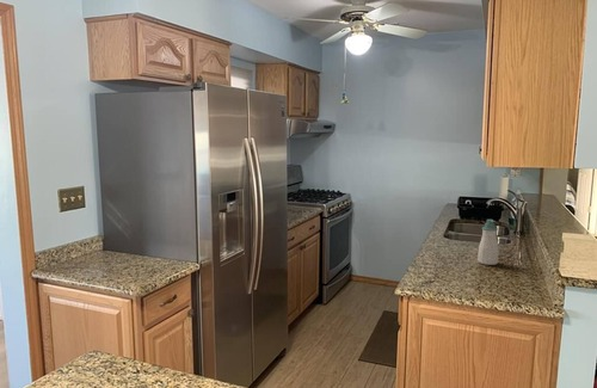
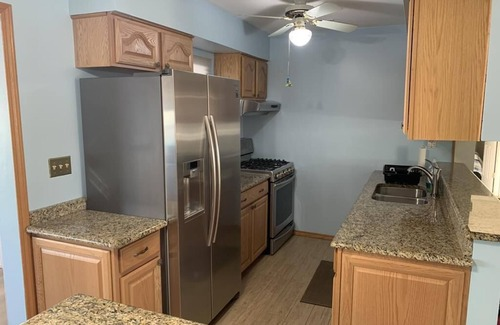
- soap bottle [476,218,499,266]
